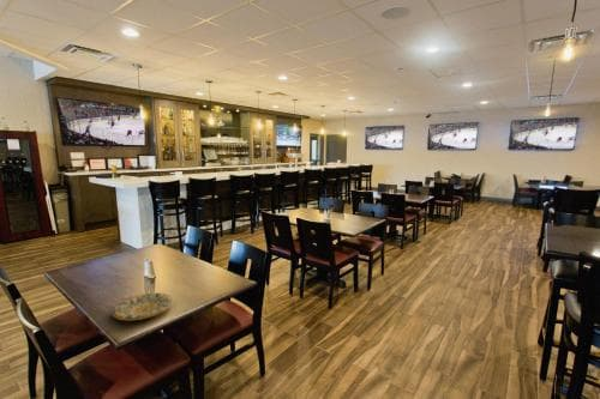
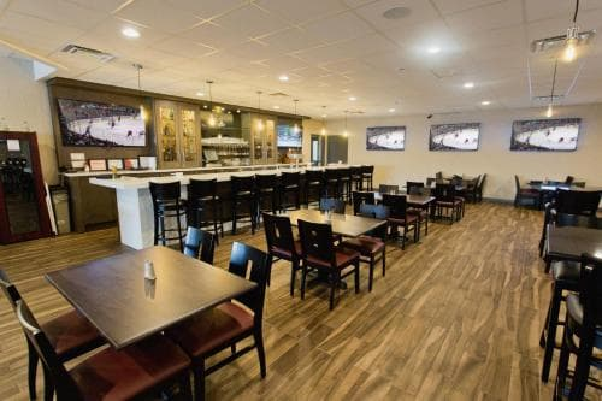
- plate [112,291,175,322]
